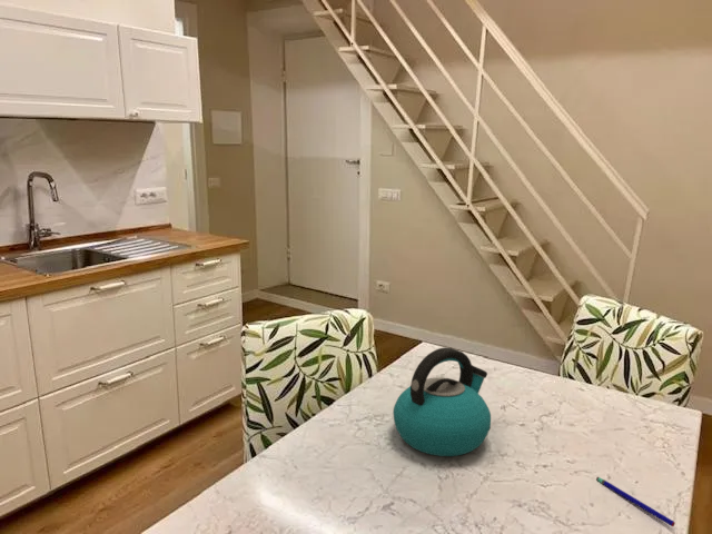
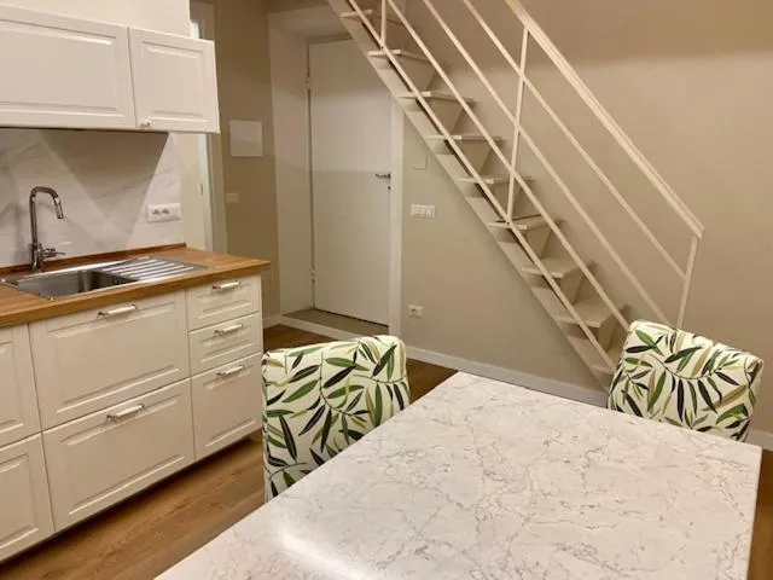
- kettle [392,346,492,457]
- pen [595,476,676,527]
